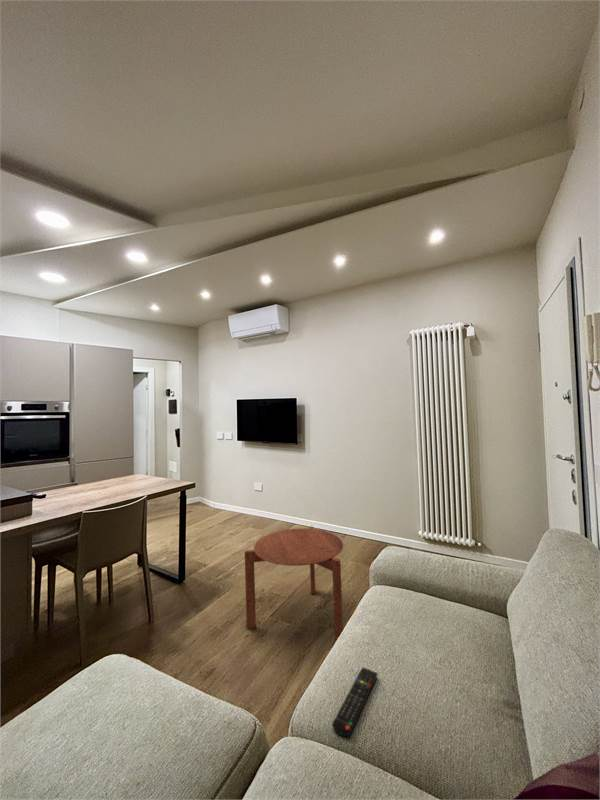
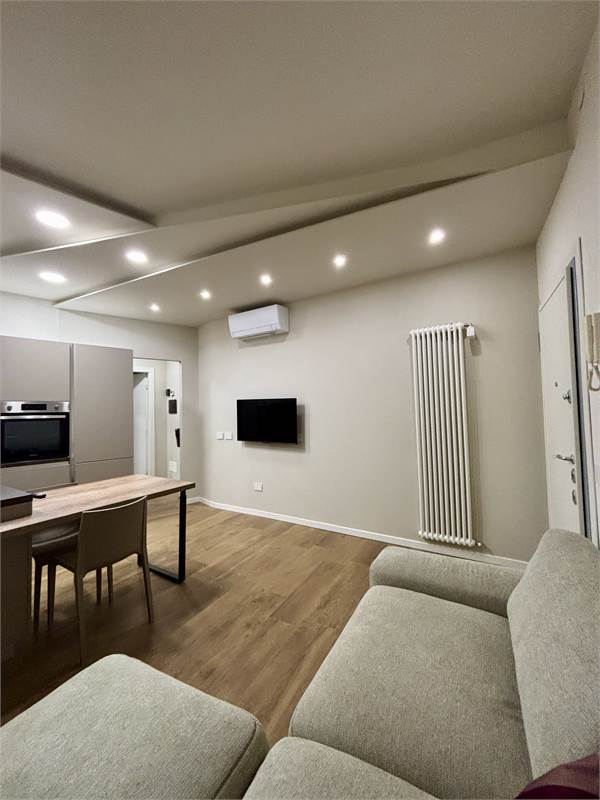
- side table [244,525,344,642]
- remote control [331,666,379,737]
